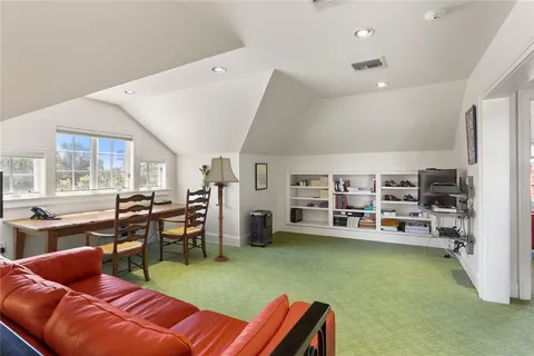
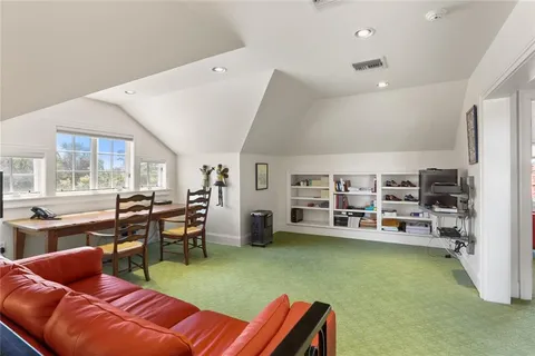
- floor lamp [202,155,240,263]
